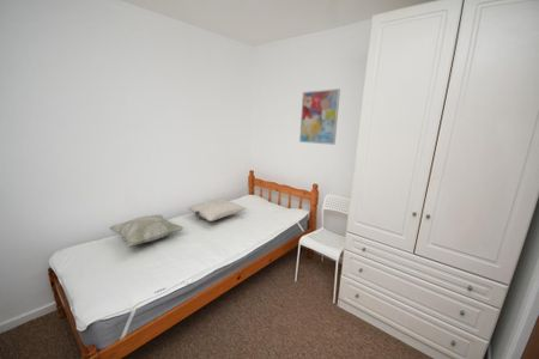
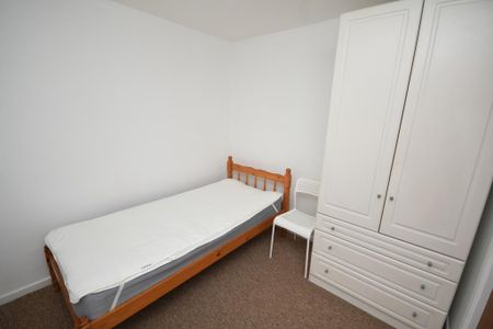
- decorative pillow [108,213,184,248]
- pillow [186,197,248,223]
- wall art [298,87,341,146]
